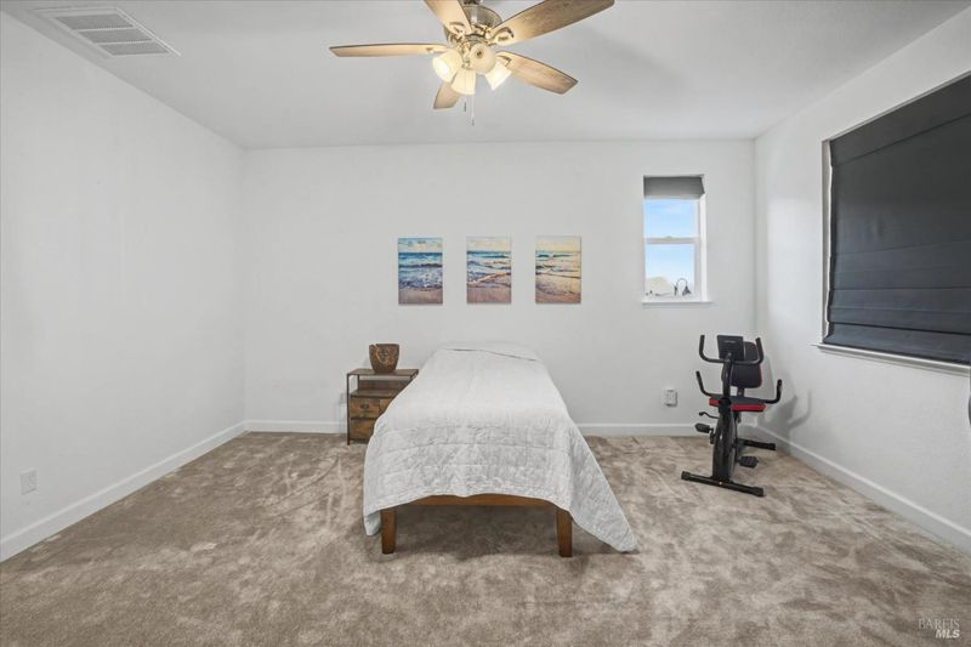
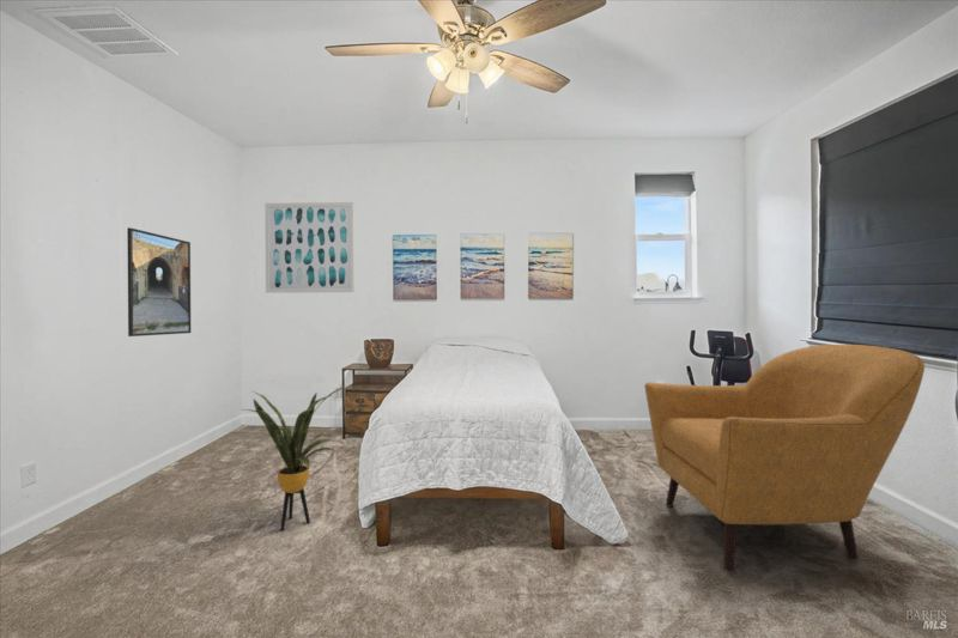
+ armchair [643,344,926,572]
+ house plant [242,383,358,531]
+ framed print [126,226,192,338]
+ wall art [263,201,356,294]
